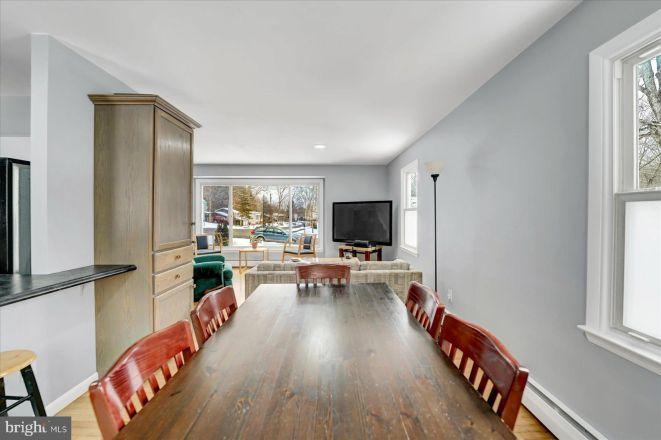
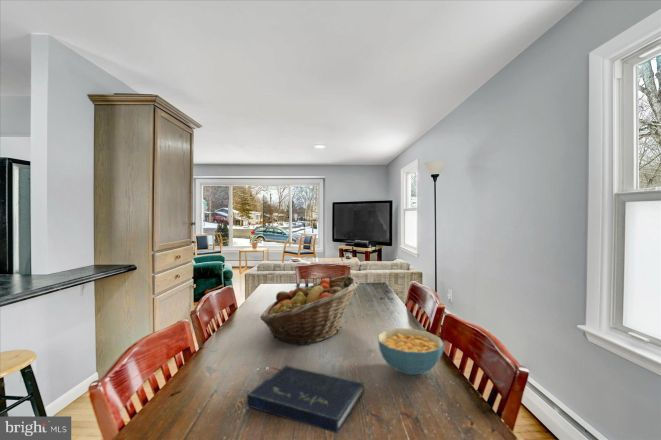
+ fruit basket [259,274,360,346]
+ cereal bowl [377,327,445,376]
+ book [246,365,365,434]
